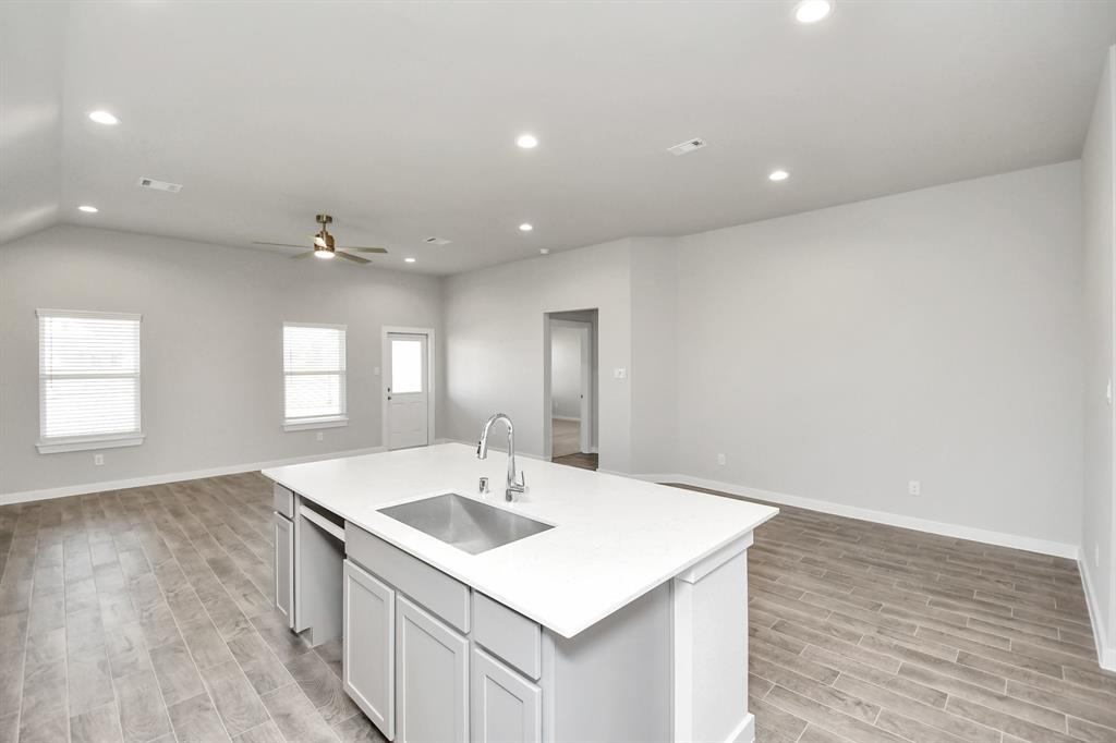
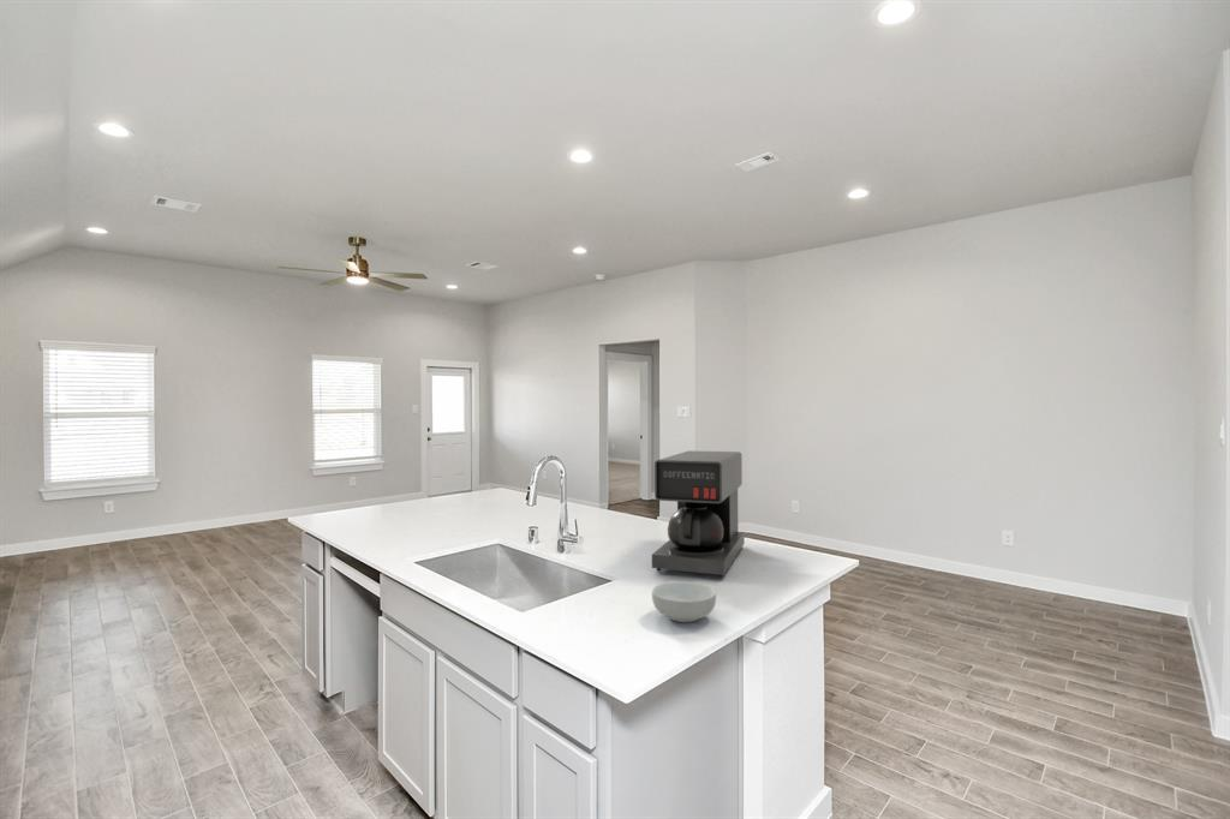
+ cereal bowl [651,580,717,623]
+ coffee maker [651,449,746,579]
